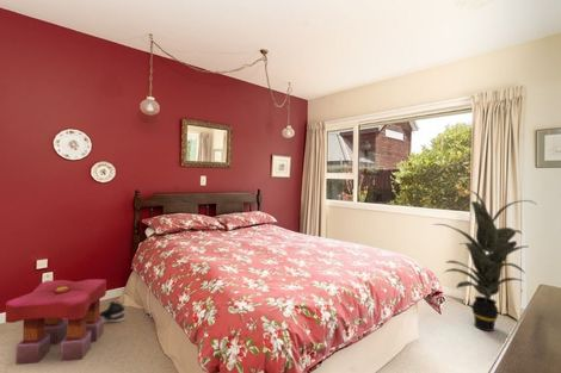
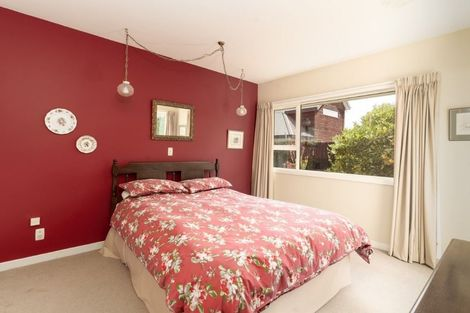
- sneaker [99,300,125,324]
- indoor plant [432,189,538,332]
- stool [5,278,107,366]
